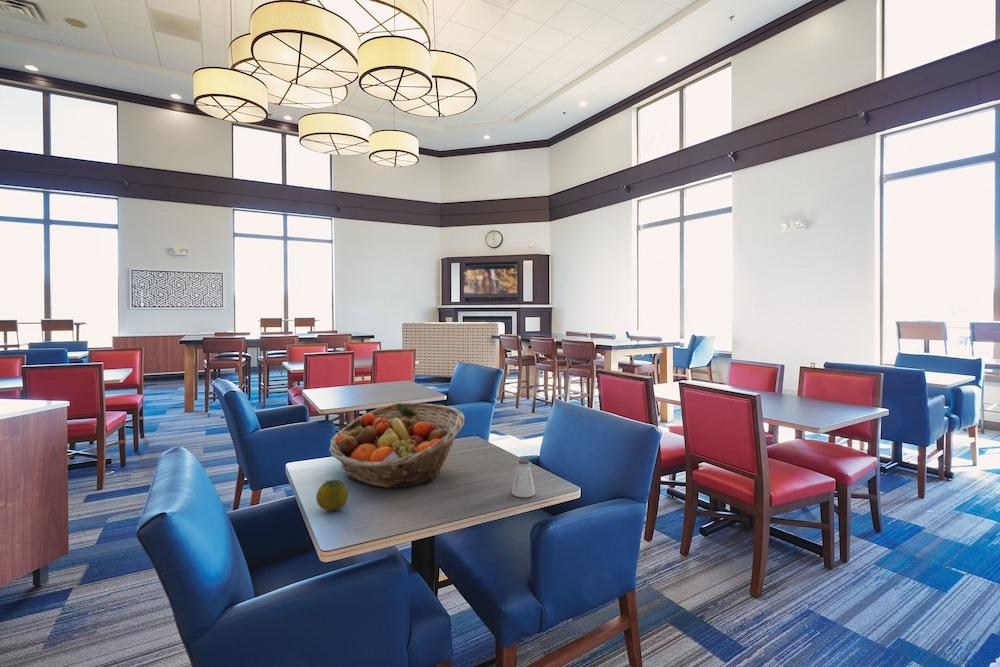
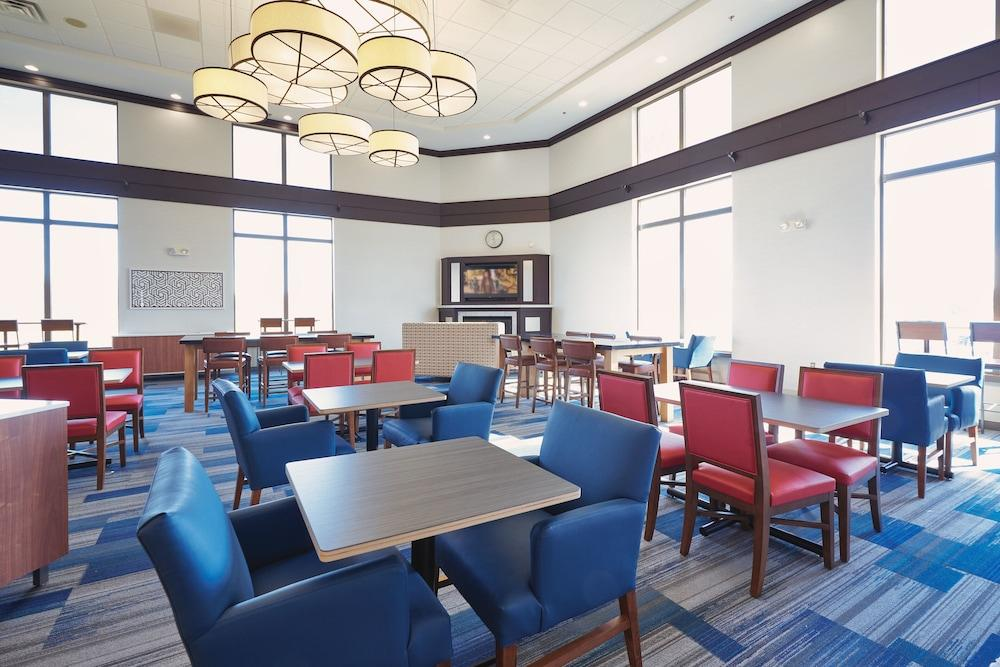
- saltshaker [511,458,536,498]
- fruit basket [328,402,466,489]
- fruit [315,479,350,512]
